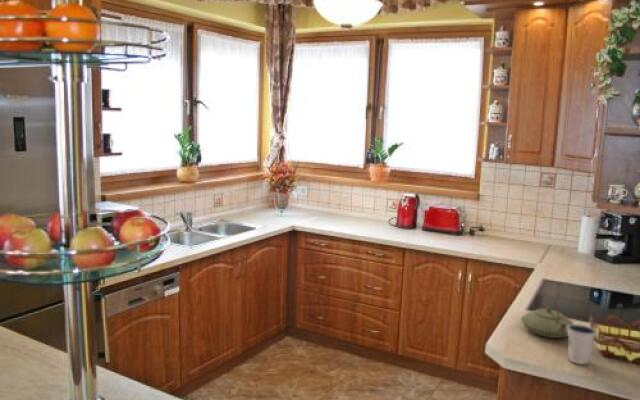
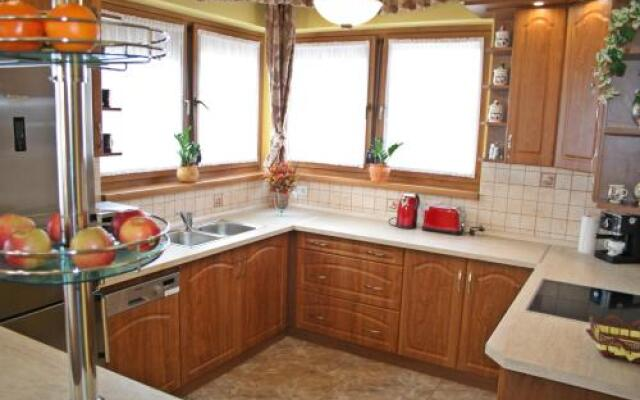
- teapot [520,291,575,339]
- dixie cup [567,323,598,366]
